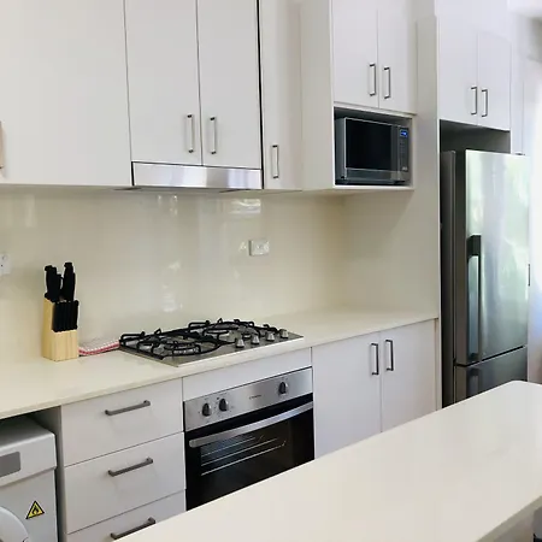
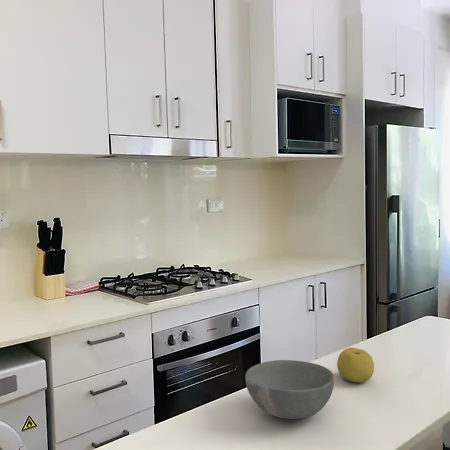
+ bowl [244,359,335,420]
+ fruit [336,347,375,383]
